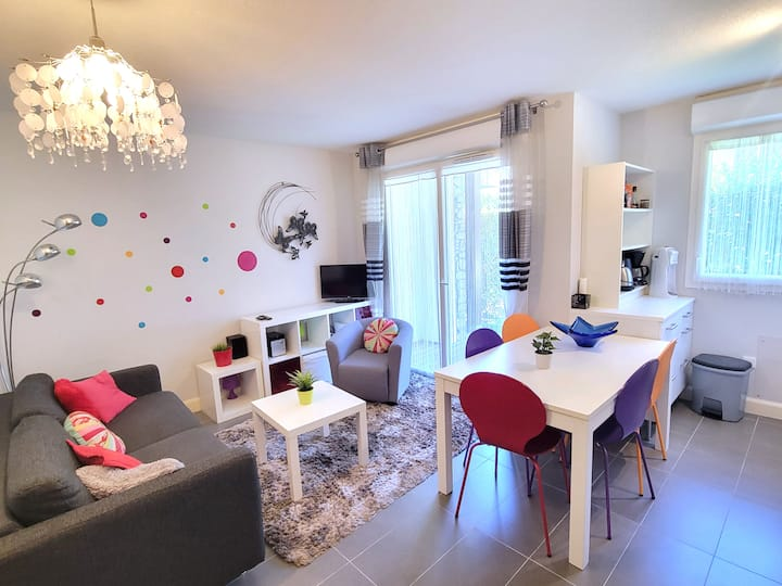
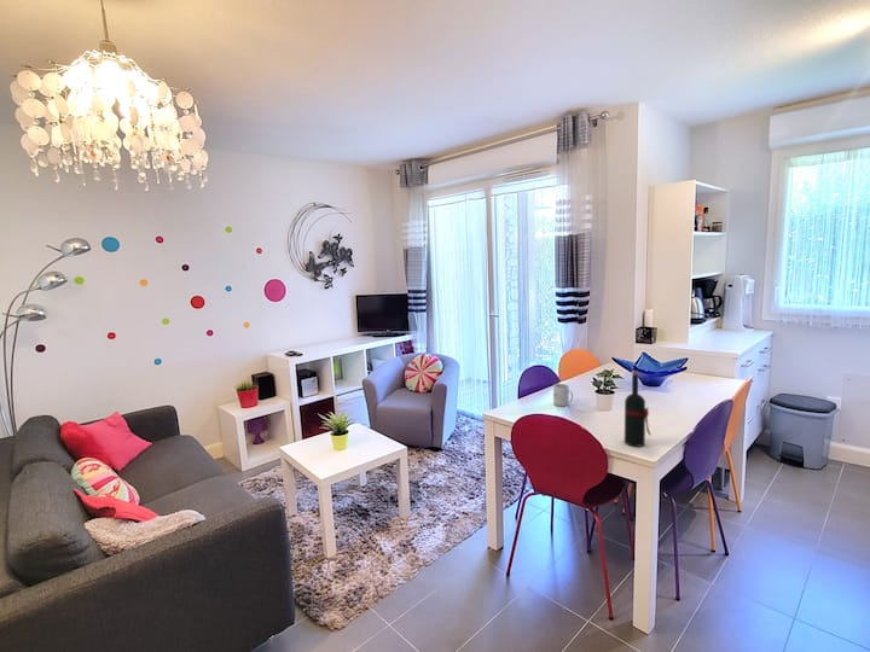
+ mug [552,383,574,407]
+ wine bottle [624,369,651,448]
